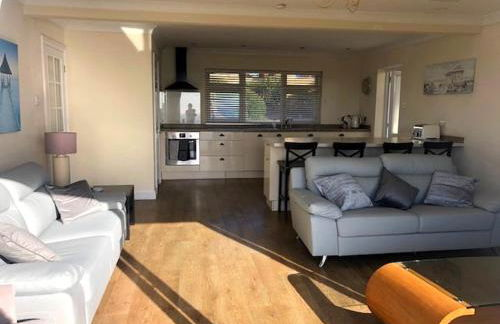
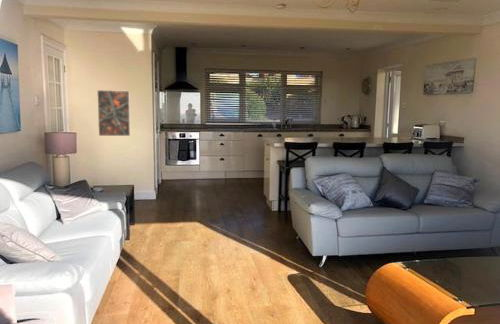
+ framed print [96,89,131,137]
